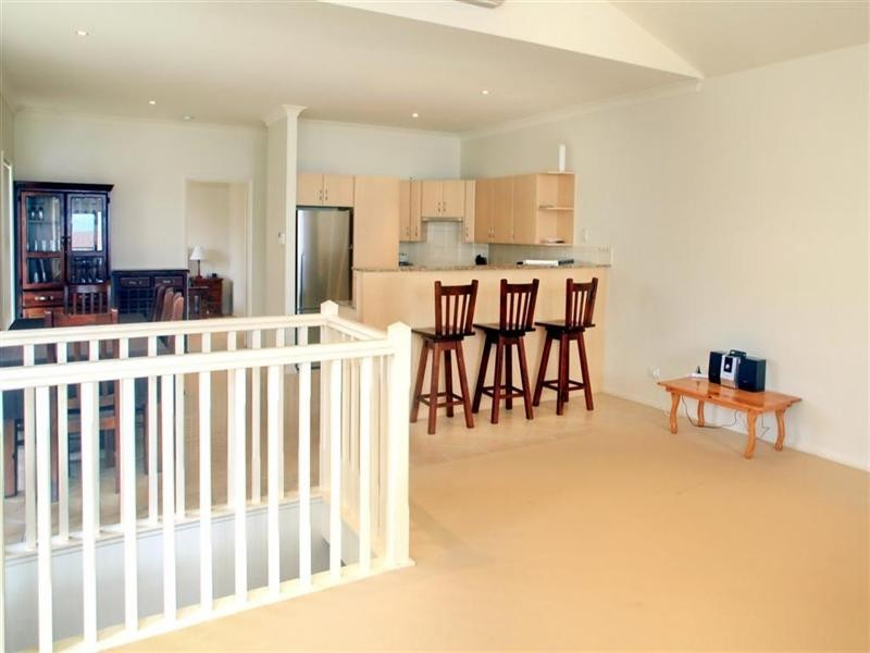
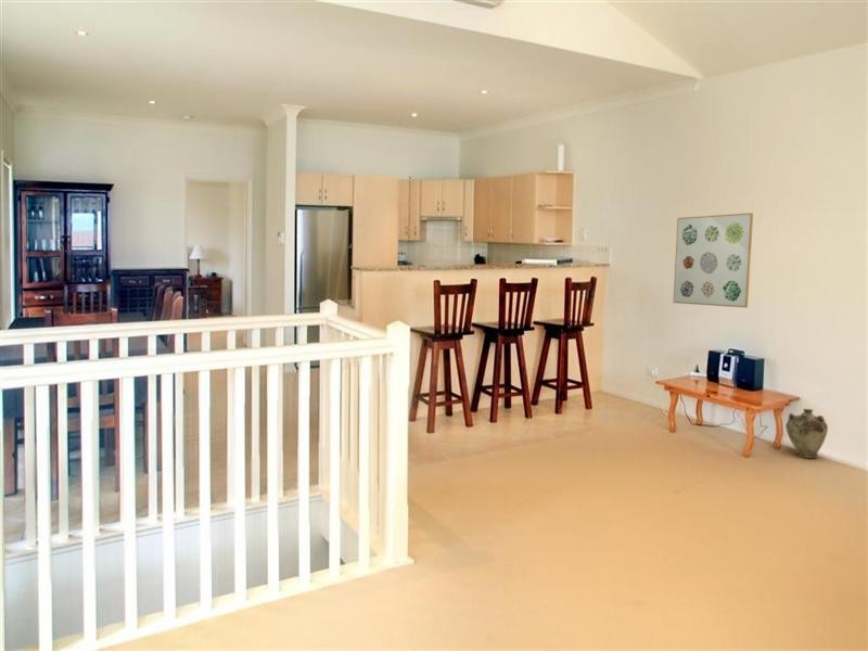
+ wall art [673,212,754,309]
+ vase [784,408,829,459]
